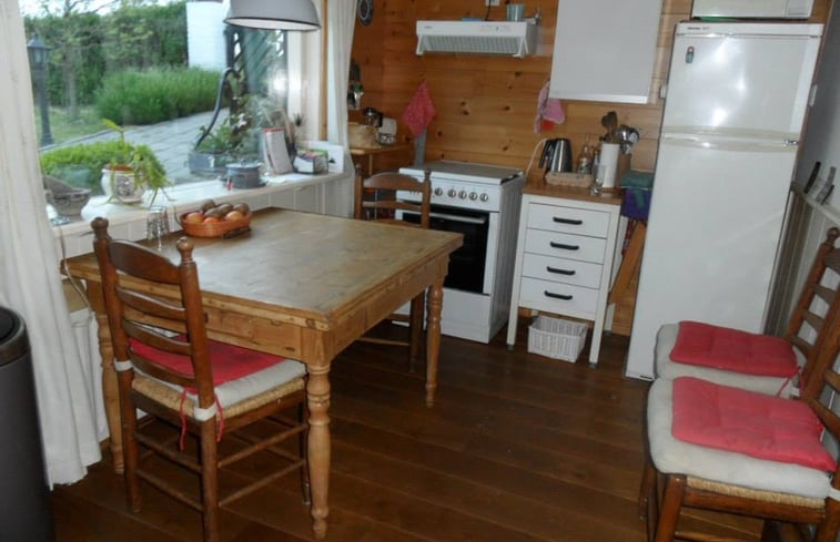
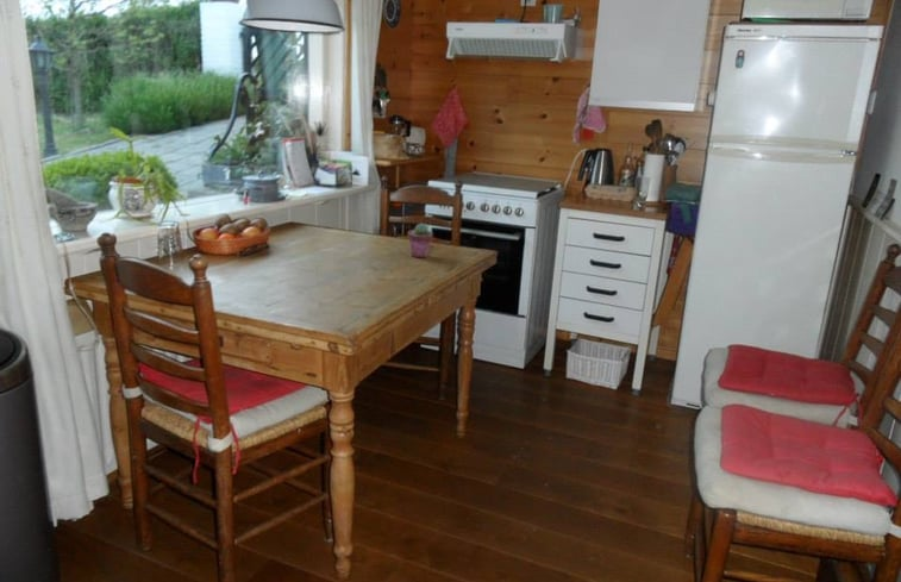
+ potted succulent [406,223,434,258]
